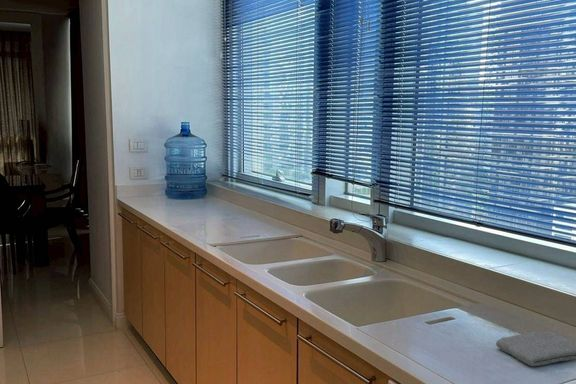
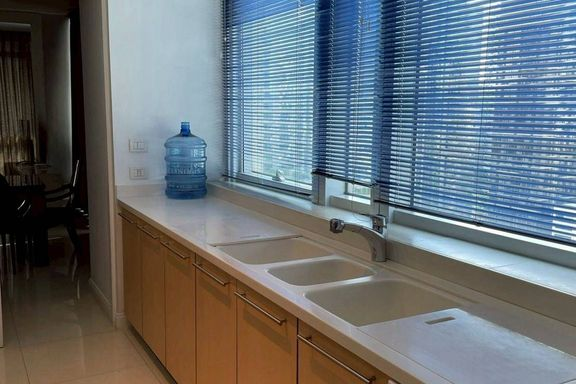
- washcloth [495,331,576,367]
